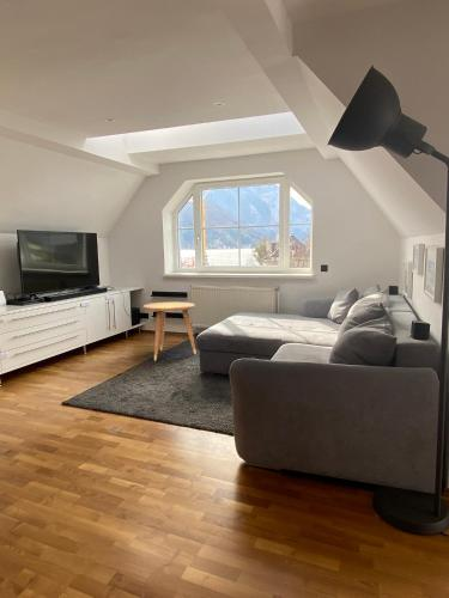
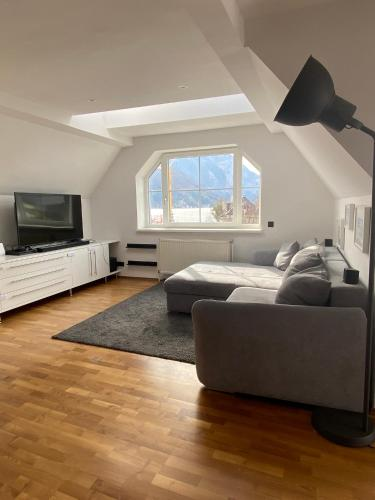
- side table [142,301,198,362]
